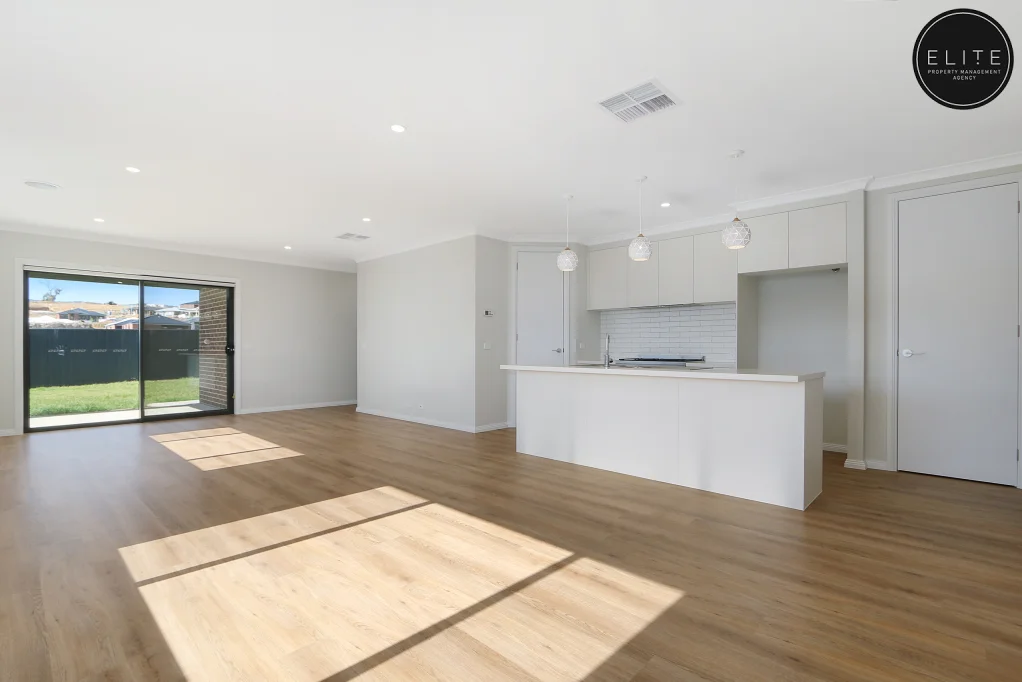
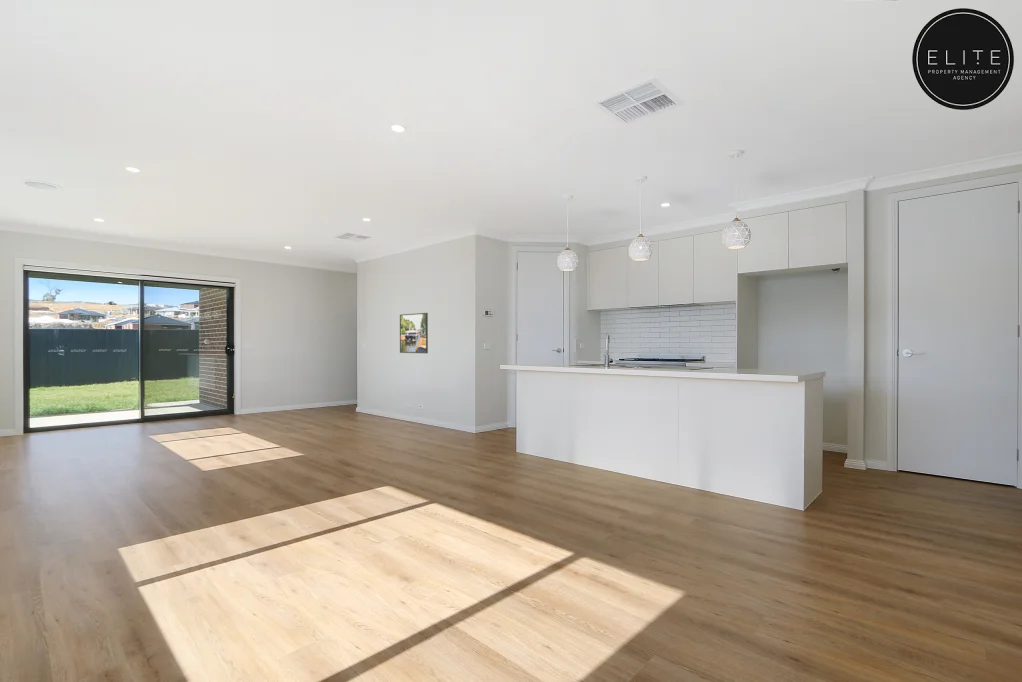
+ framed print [399,312,429,354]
